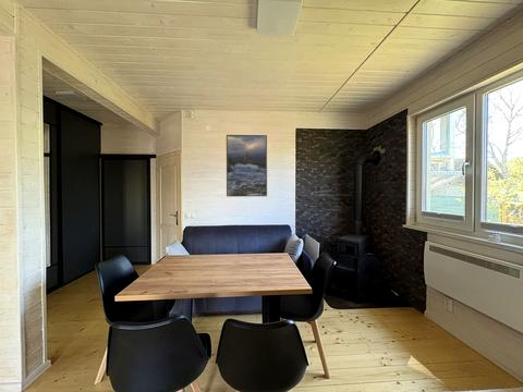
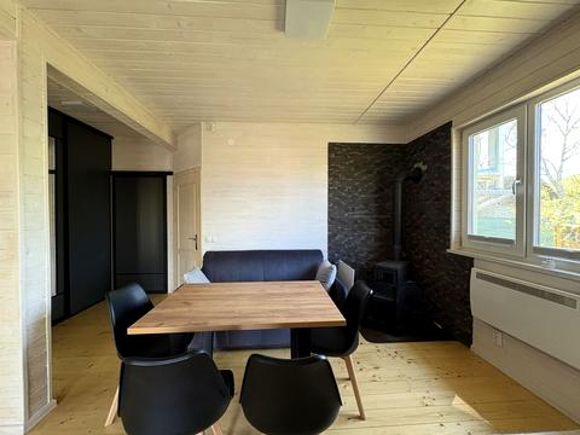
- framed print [226,134,268,197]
